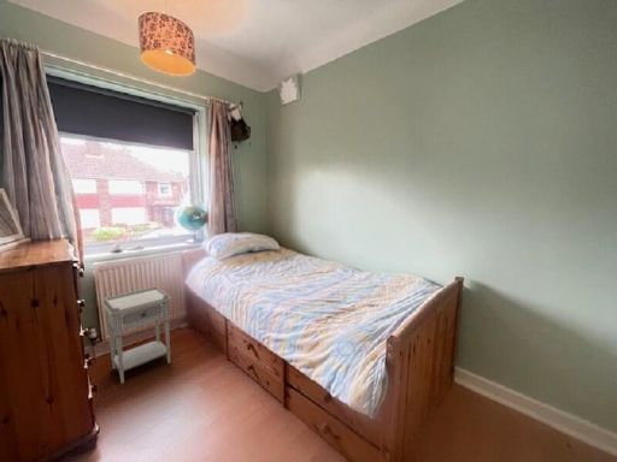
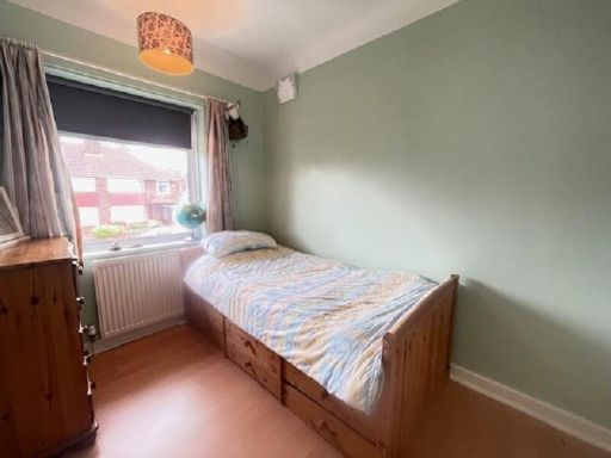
- nightstand [100,285,172,385]
